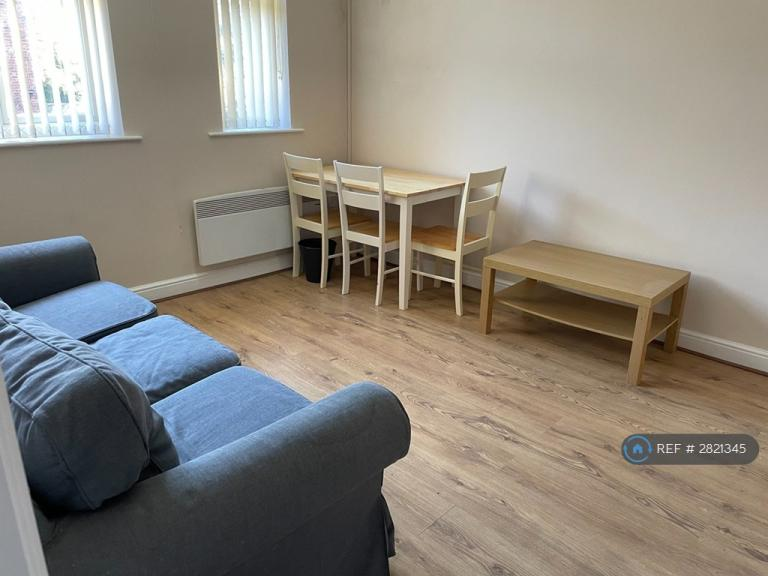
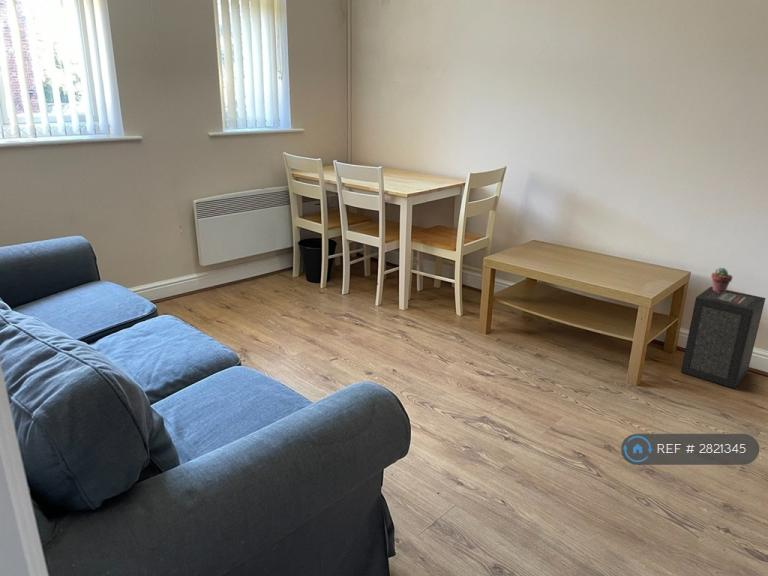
+ speaker [680,286,766,390]
+ potted succulent [710,266,734,293]
